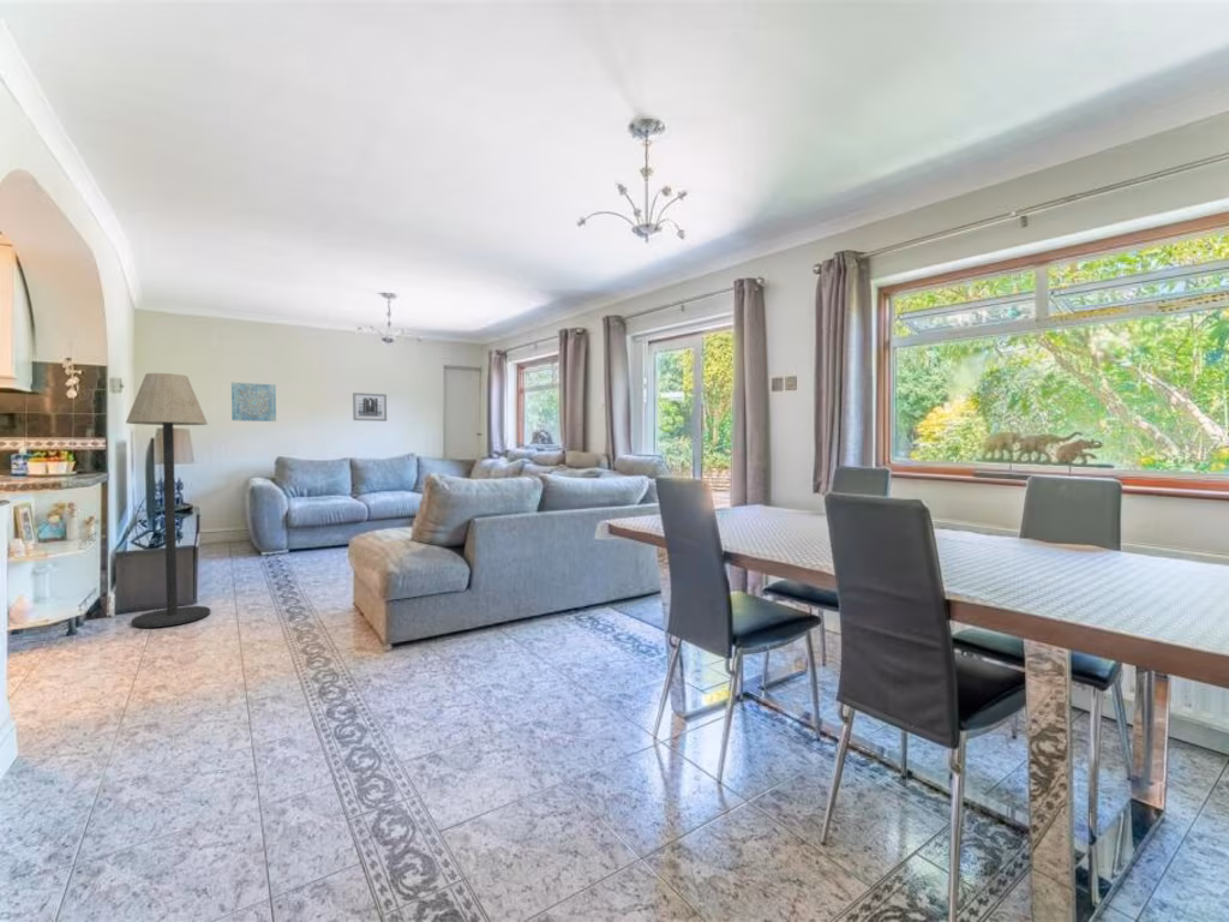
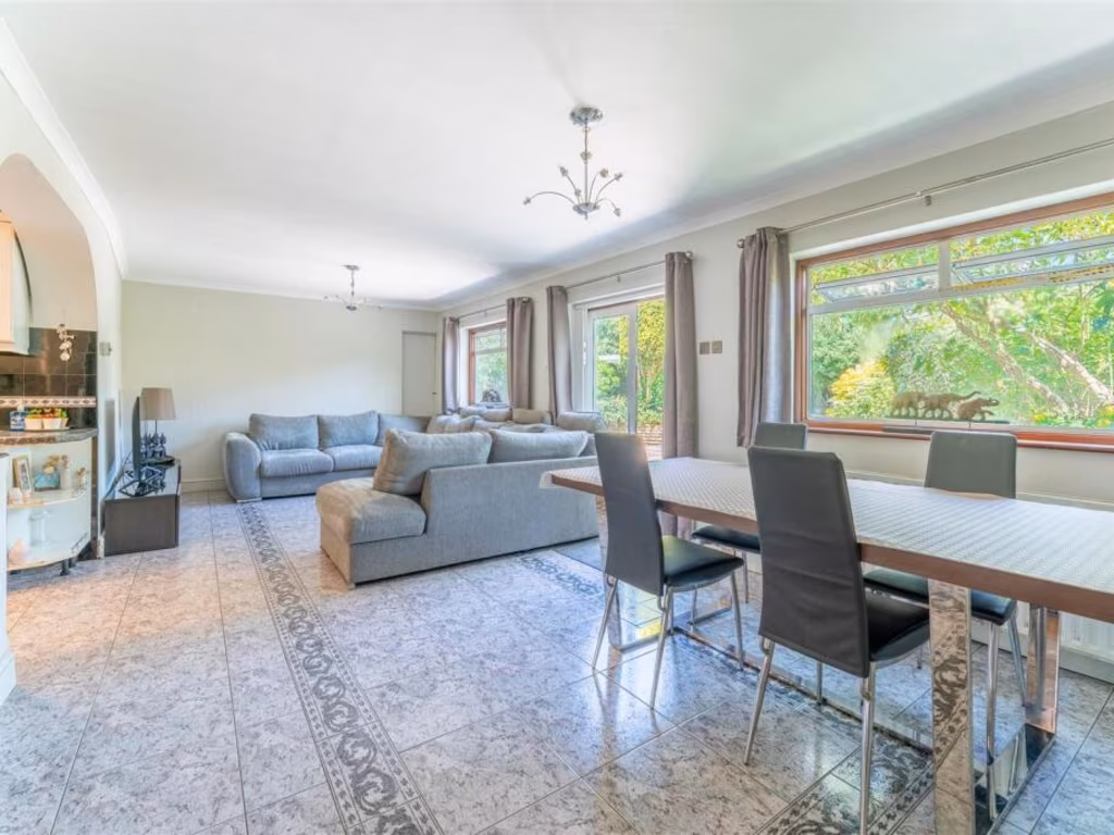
- wall art [230,382,277,423]
- floor lamp [125,372,211,629]
- wall art [352,391,388,423]
